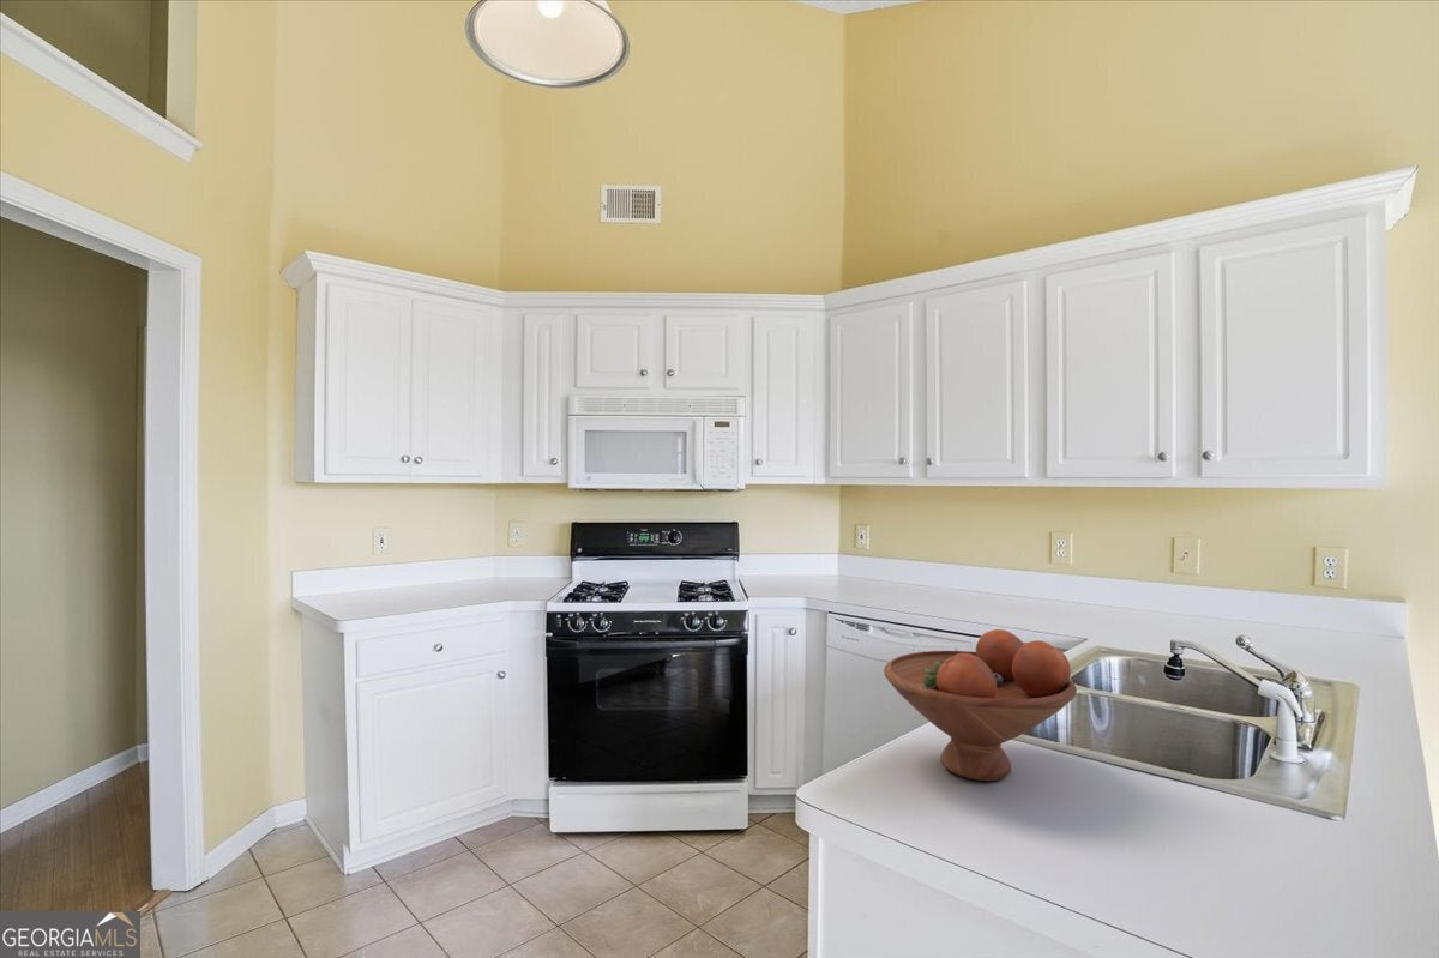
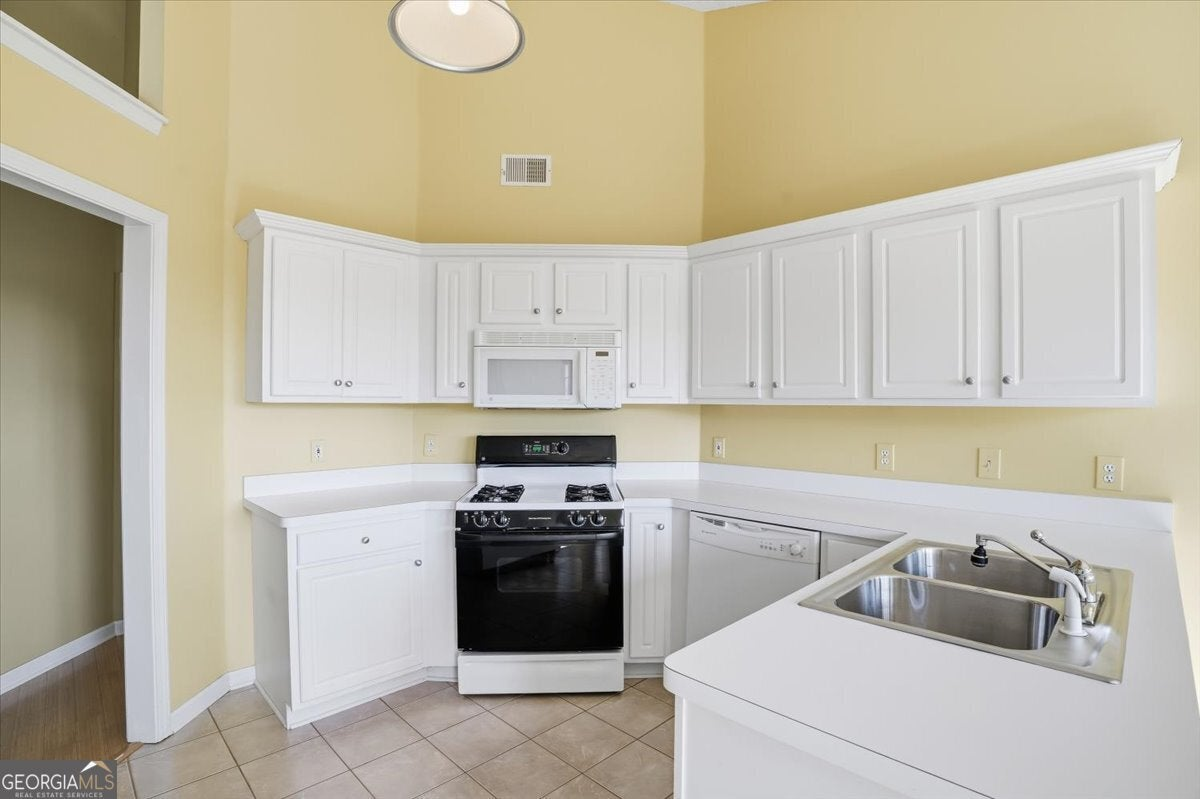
- fruit bowl [883,628,1078,782]
